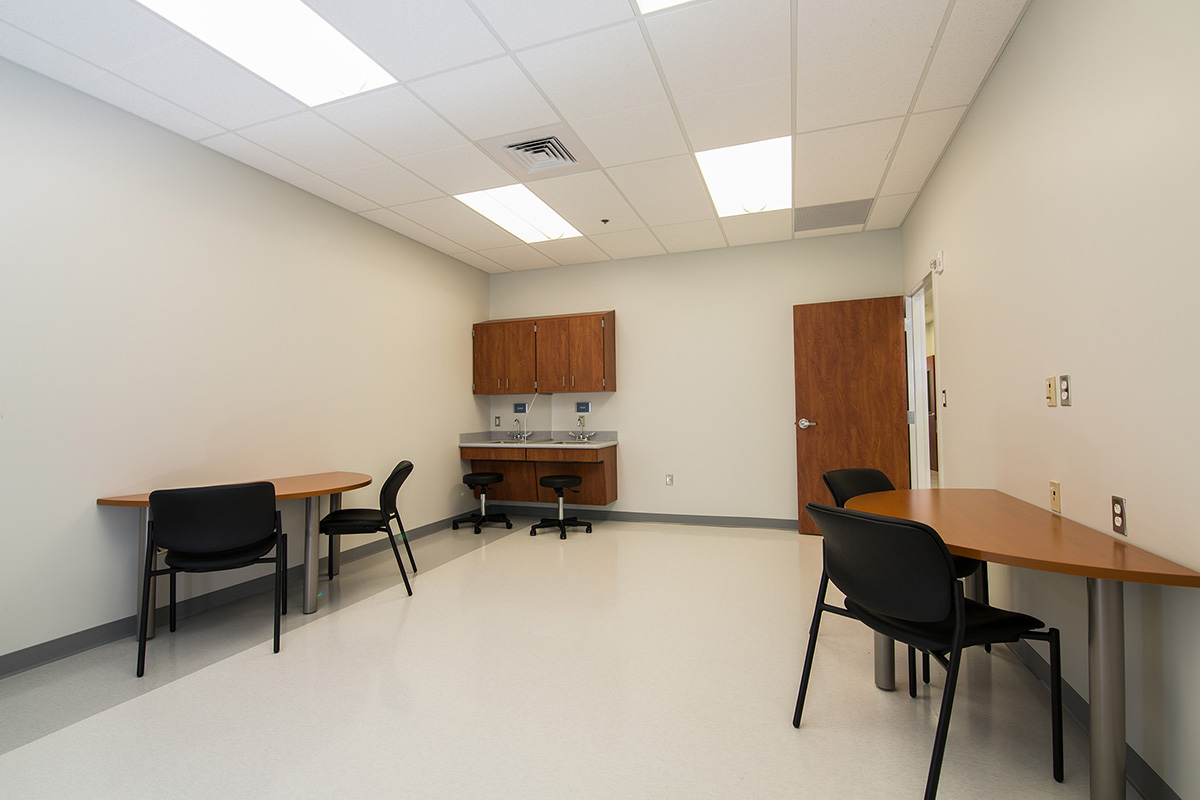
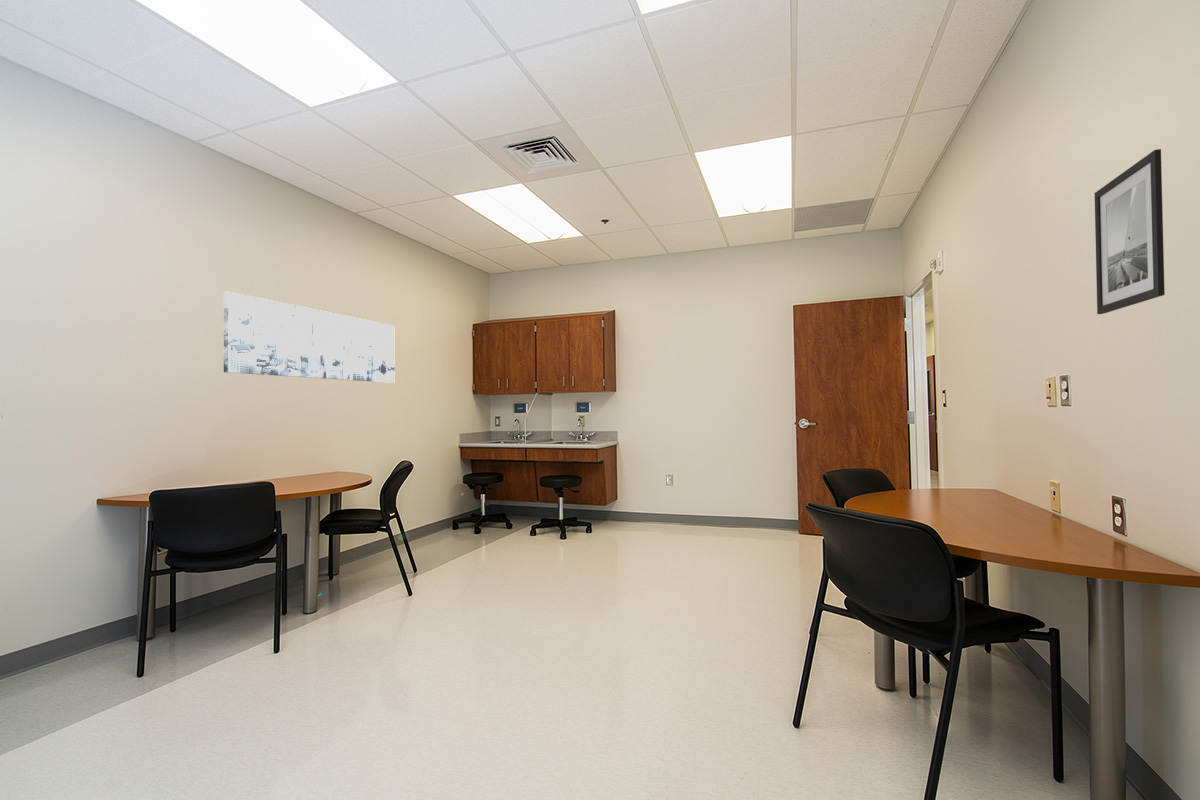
+ wall art [223,291,395,384]
+ wall art [1094,148,1166,315]
